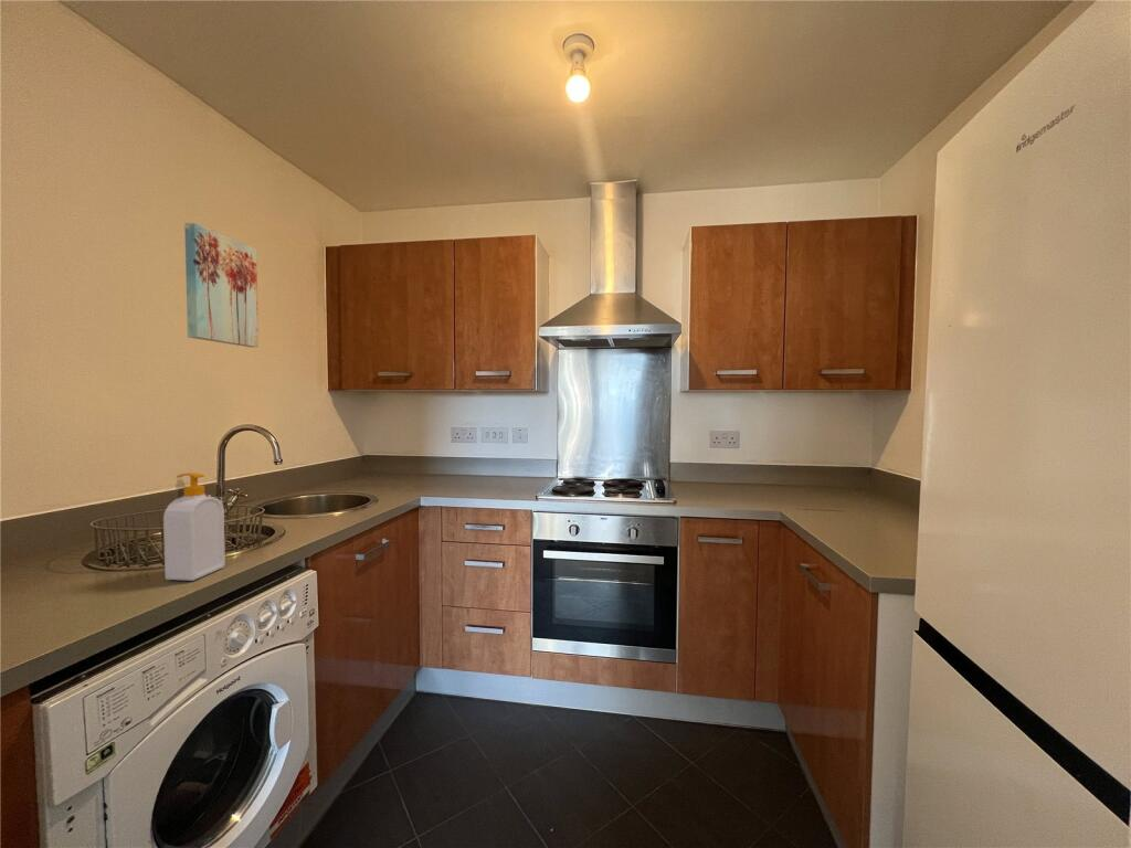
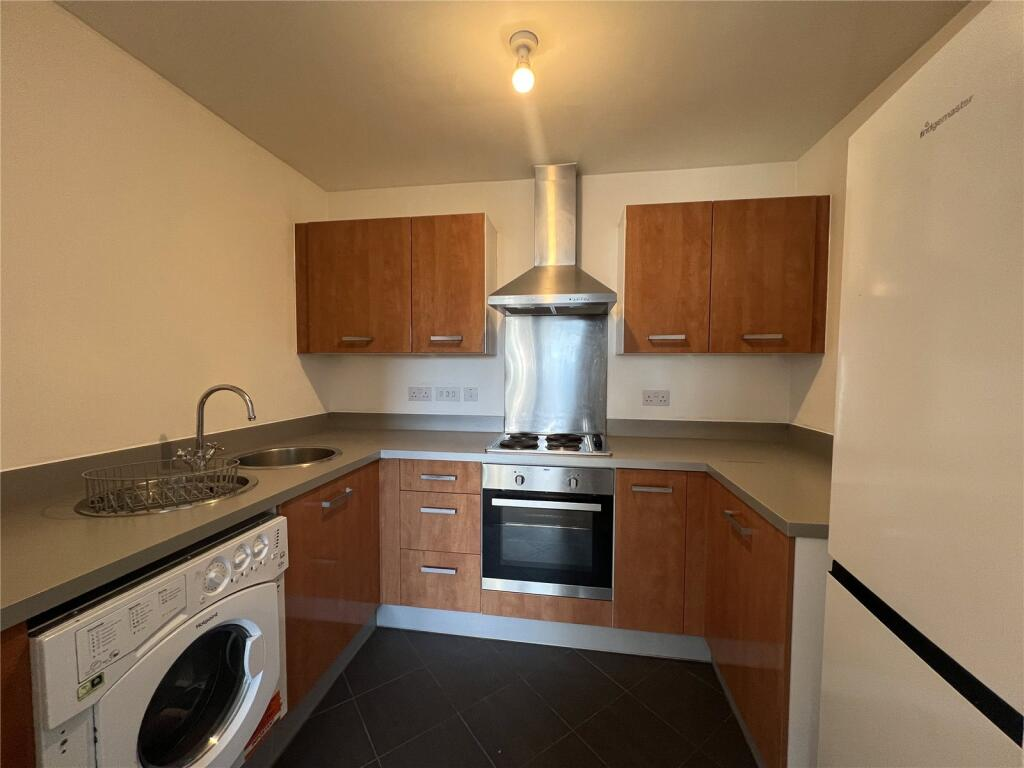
- wall art [183,222,260,348]
- soap bottle [162,471,226,582]
